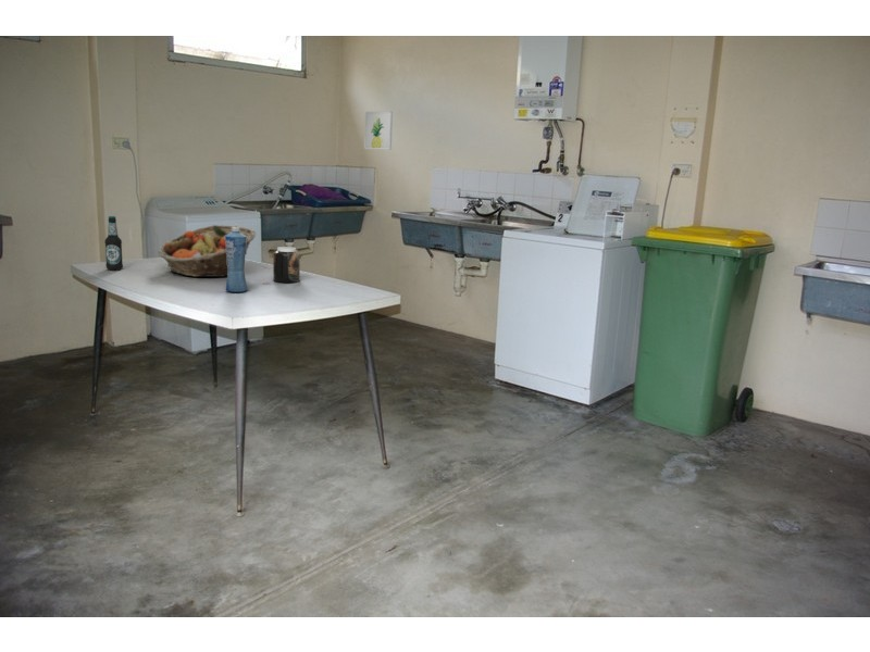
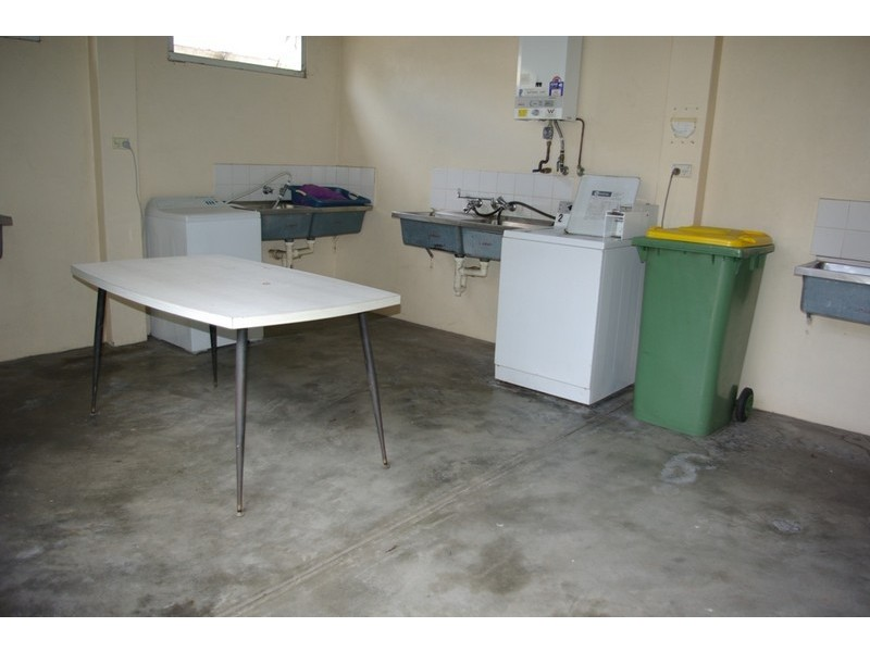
- fruit basket [157,224,257,278]
- jar [272,246,301,284]
- wall art [363,111,394,151]
- bottle [103,215,124,271]
- squeeze bottle [225,223,248,293]
